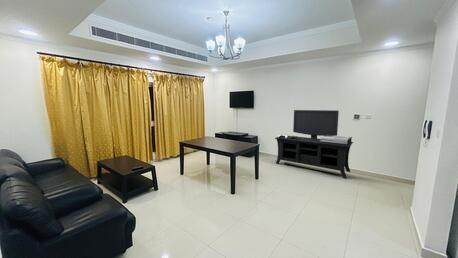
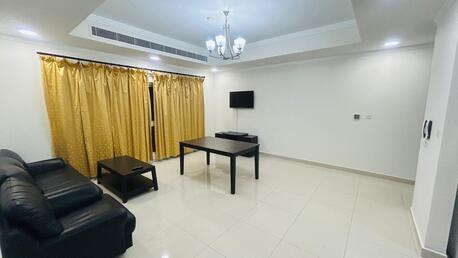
- media console [274,109,354,179]
